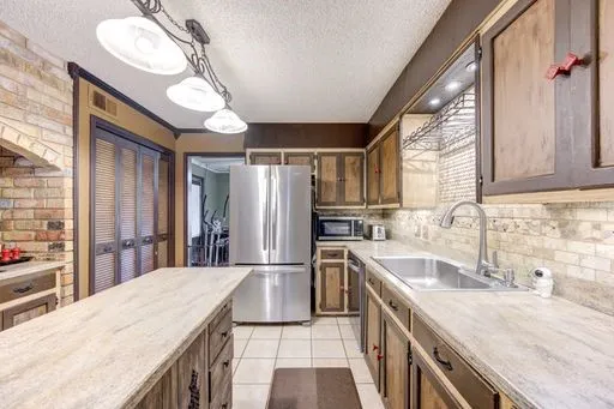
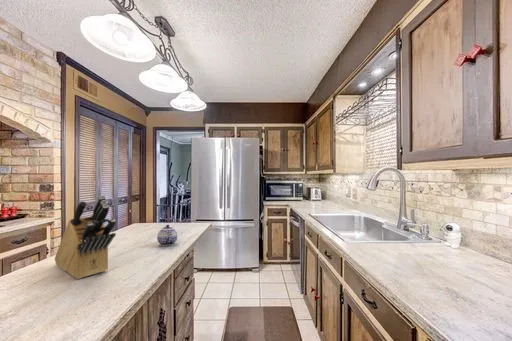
+ teapot [156,224,178,247]
+ knife block [54,194,117,280]
